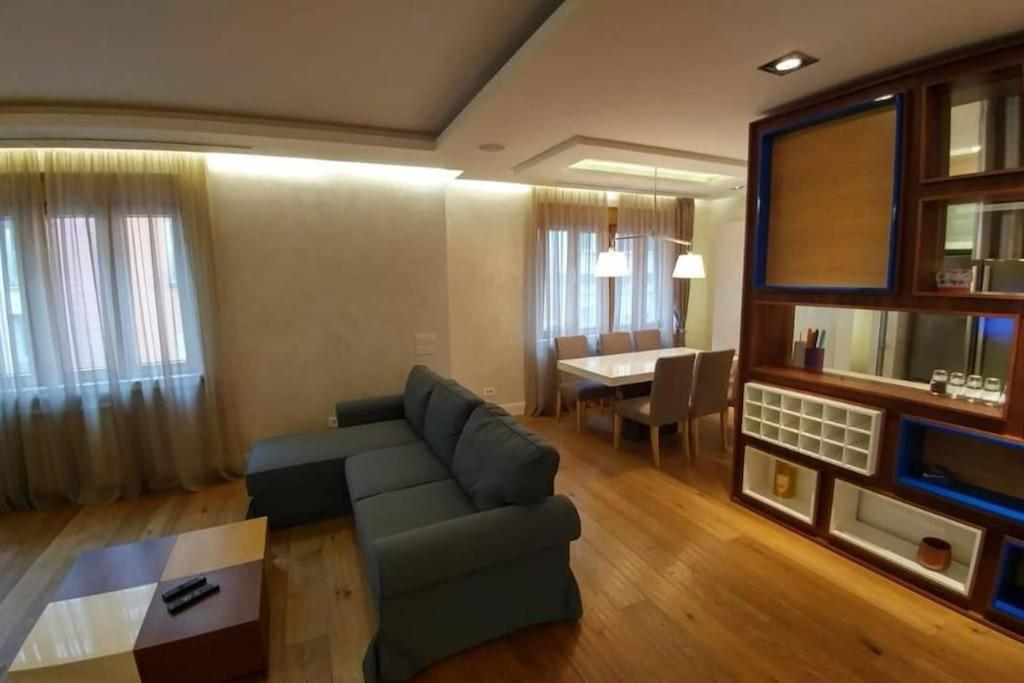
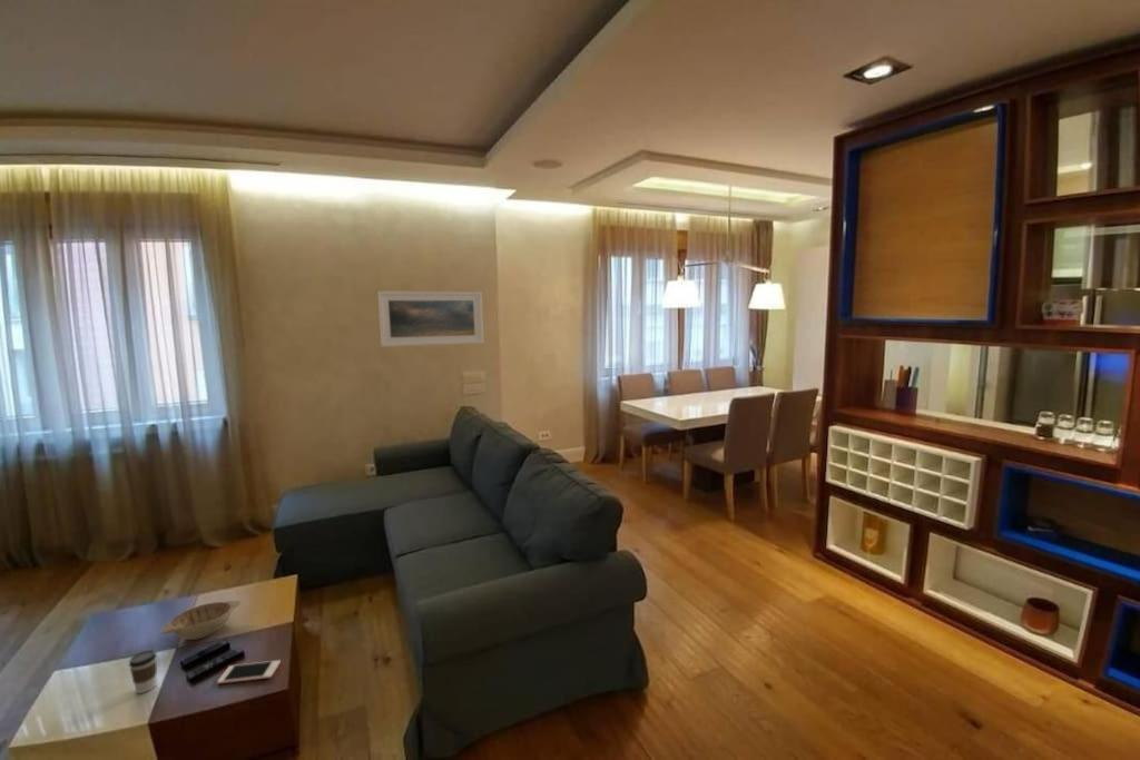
+ coffee cup [128,649,158,694]
+ decorative bowl [159,600,243,641]
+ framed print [377,290,484,348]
+ cell phone [216,659,282,685]
